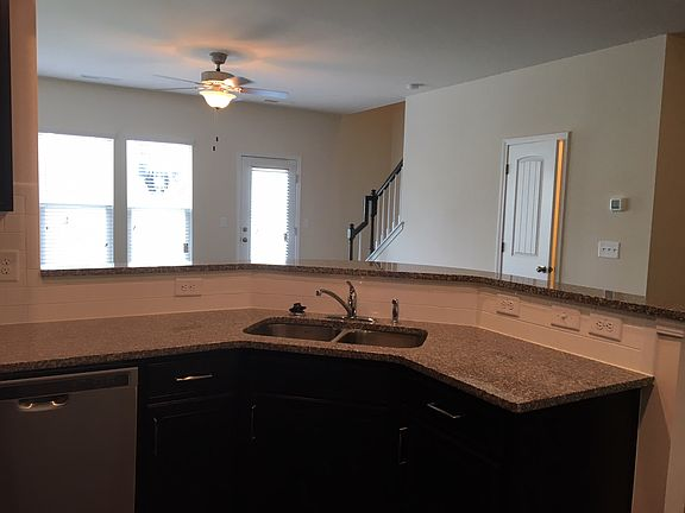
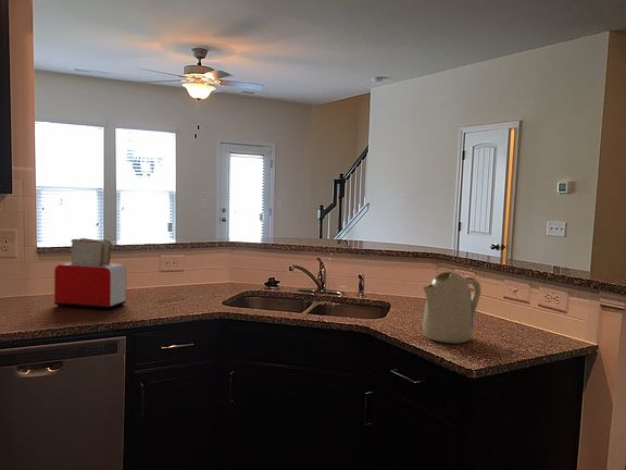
+ toaster [53,237,127,310]
+ kettle [422,271,481,344]
